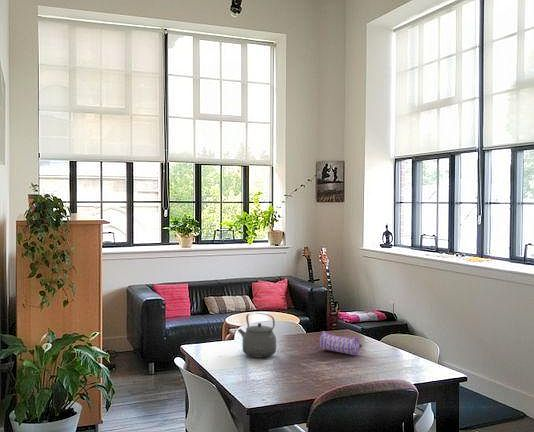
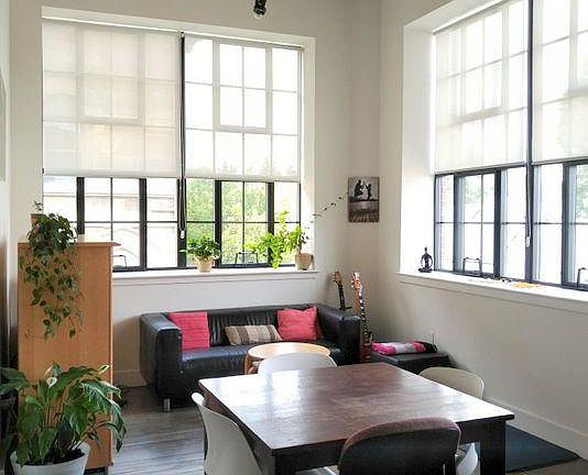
- tea kettle [237,312,277,359]
- pencil case [318,330,363,356]
